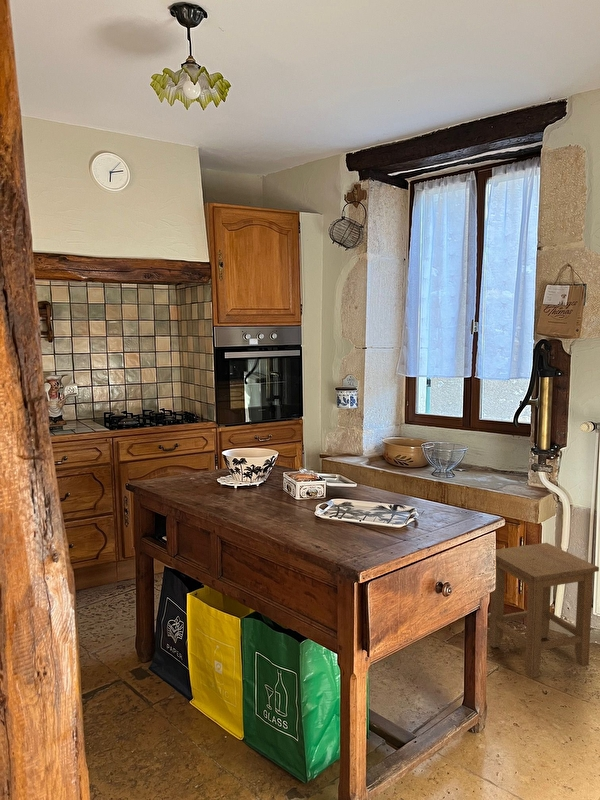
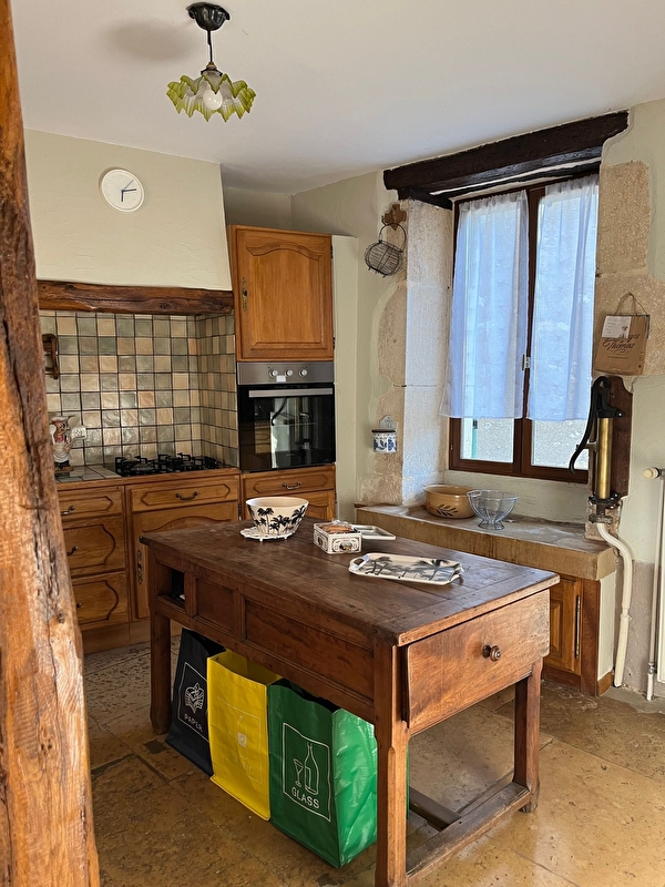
- stool [489,542,600,679]
